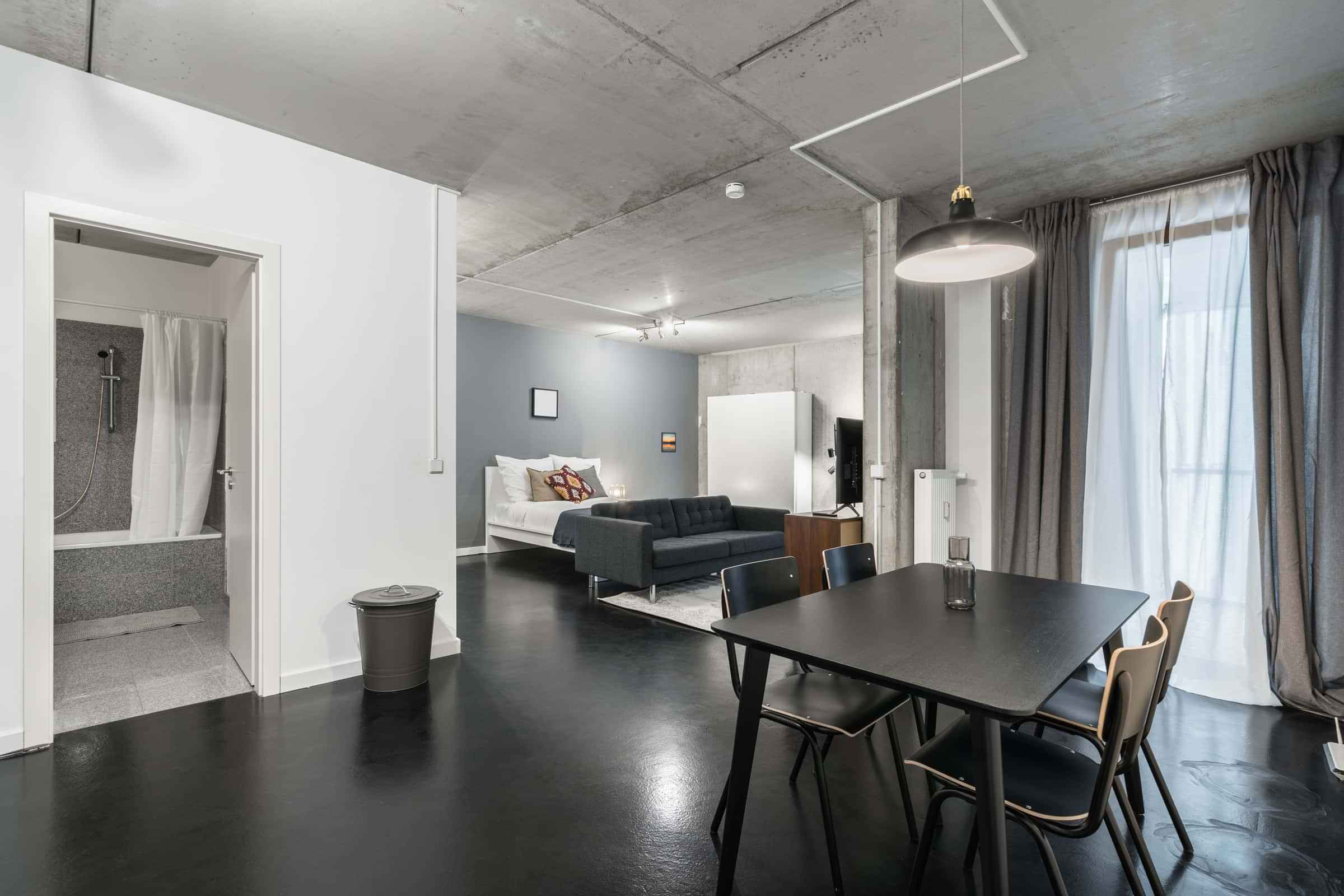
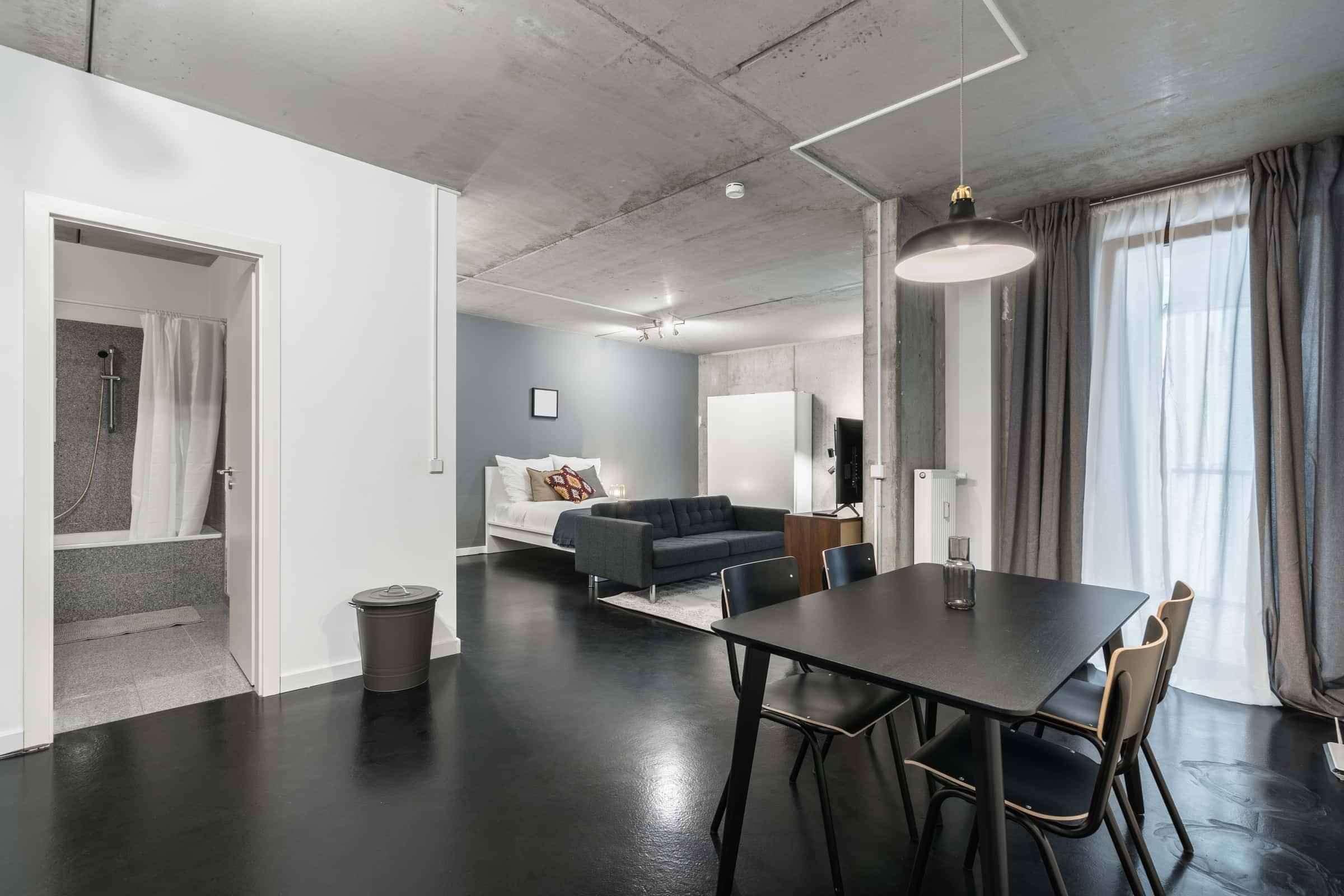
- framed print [661,432,676,453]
